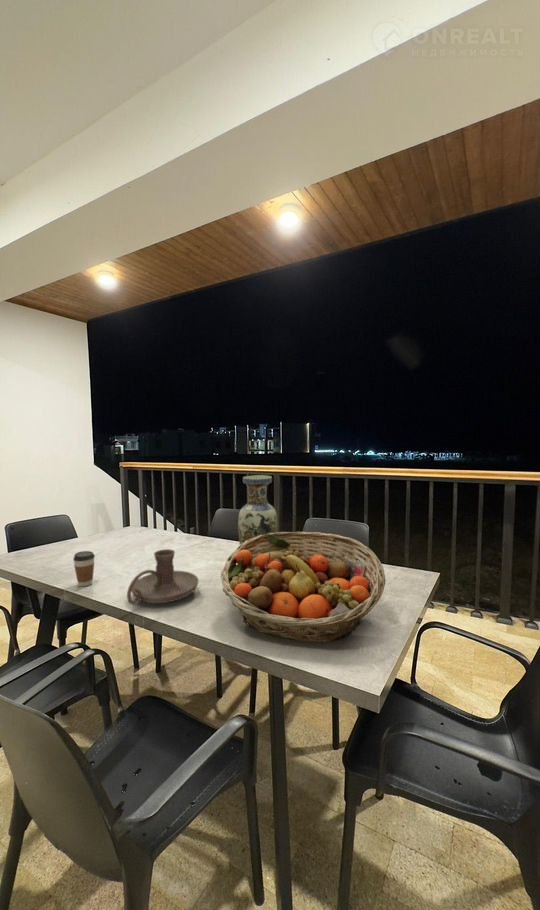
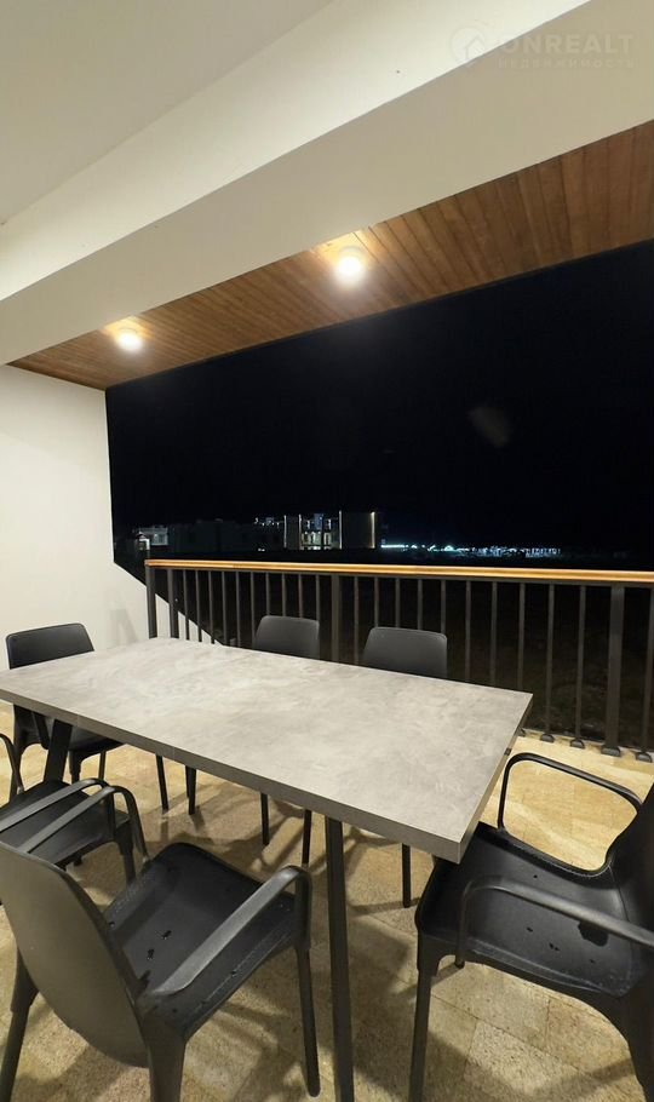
- coffee cup [72,550,96,587]
- candle holder [126,548,199,606]
- fruit basket [220,531,386,643]
- vase [237,474,279,546]
